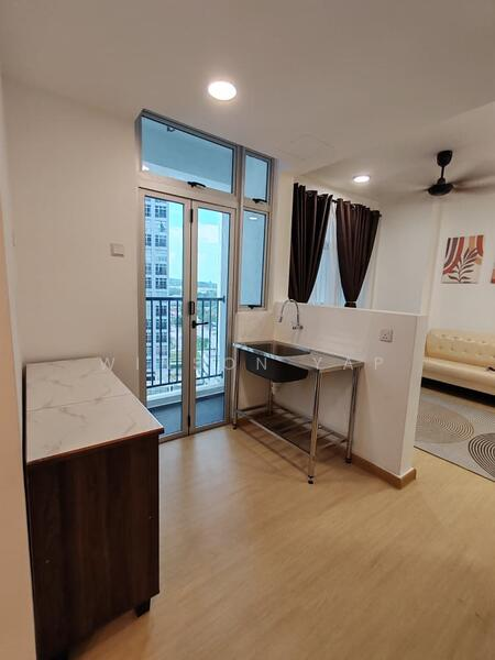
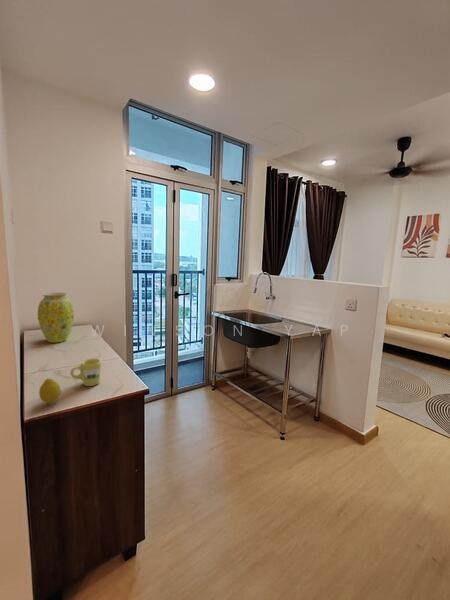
+ fruit [38,378,62,406]
+ mug [69,358,102,387]
+ vase [37,292,75,344]
